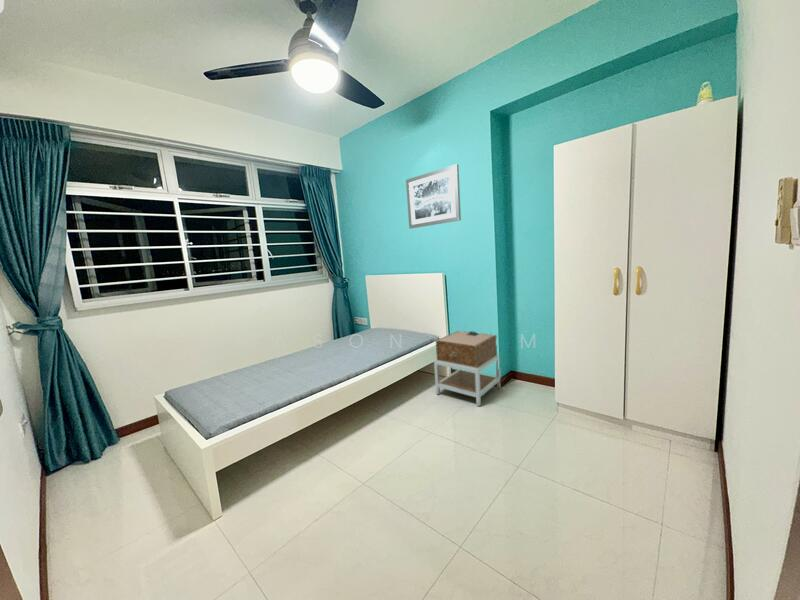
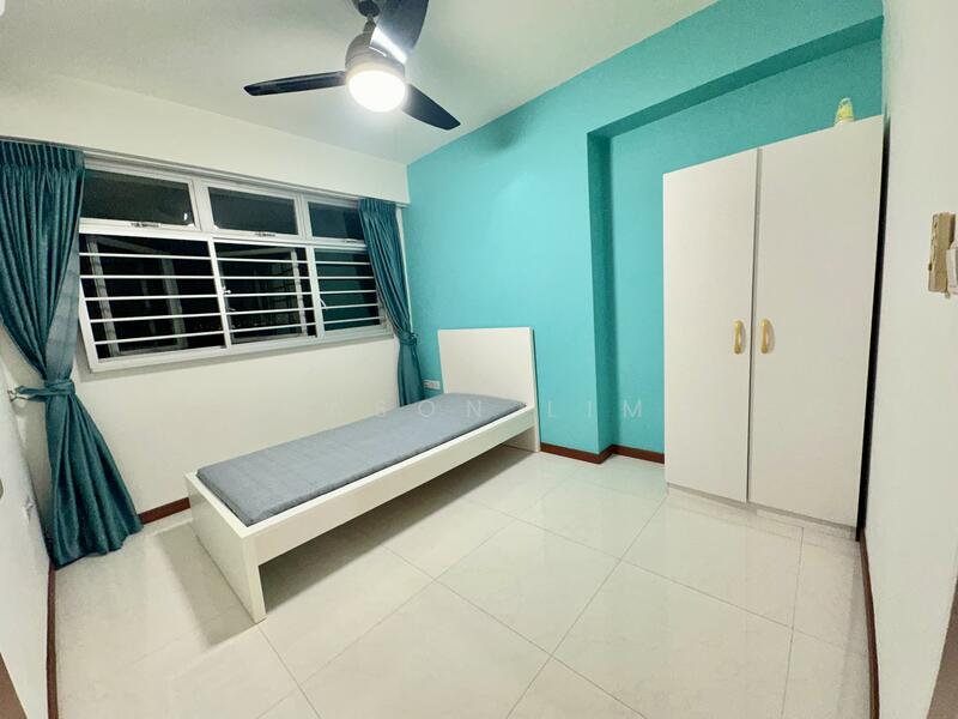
- nightstand [433,330,502,407]
- wall art [405,163,462,230]
